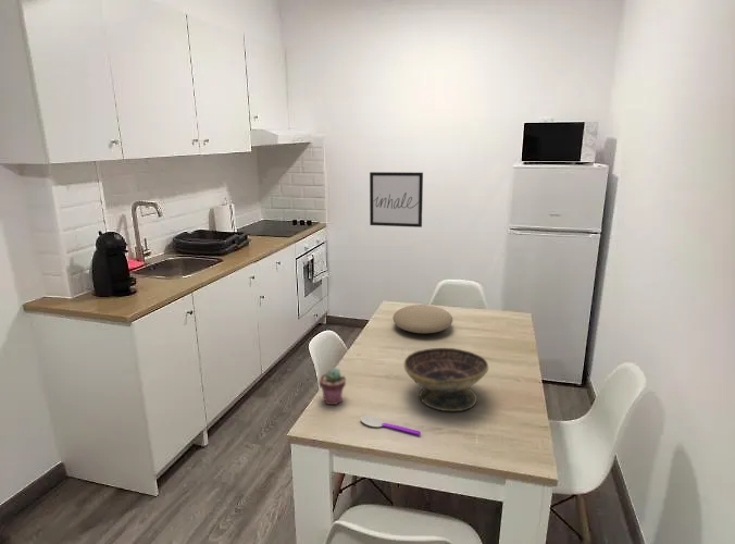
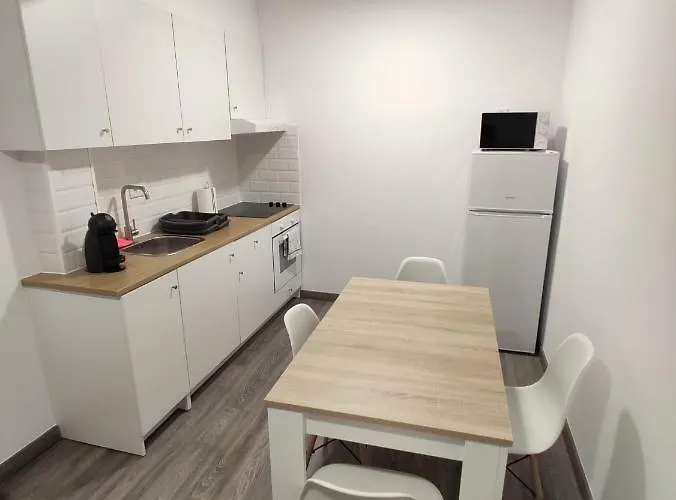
- decorative bowl [402,347,489,412]
- potted succulent [319,367,347,406]
- wall art [369,171,424,228]
- spoon [359,415,422,436]
- plate [391,304,453,334]
